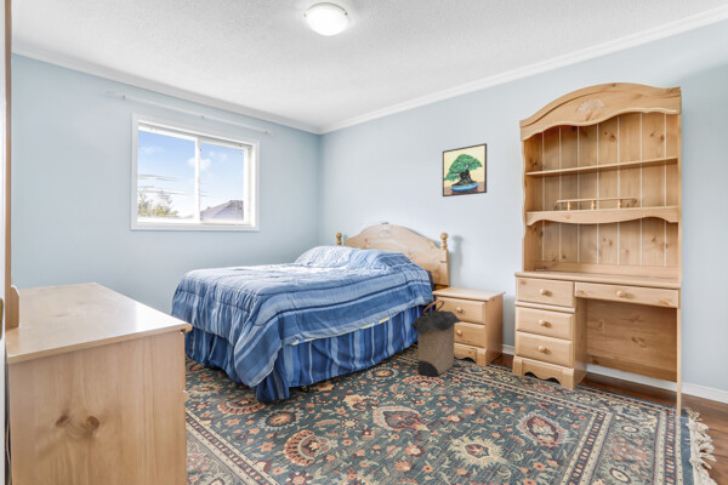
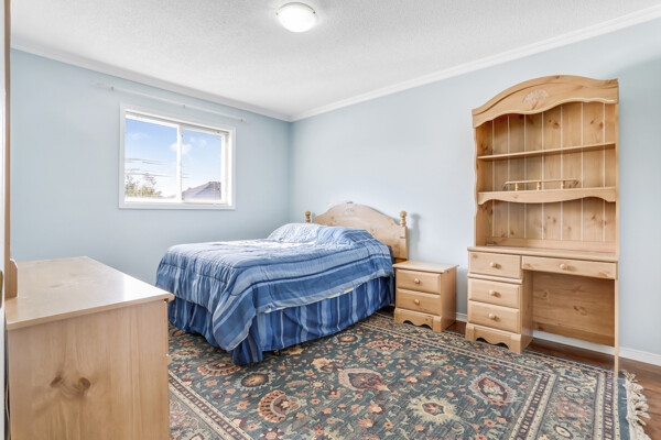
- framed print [442,142,488,198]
- laundry hamper [410,298,462,377]
